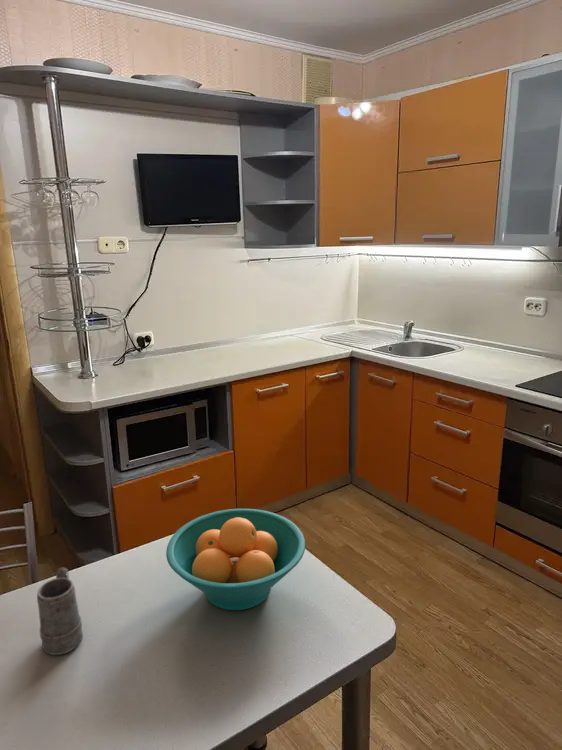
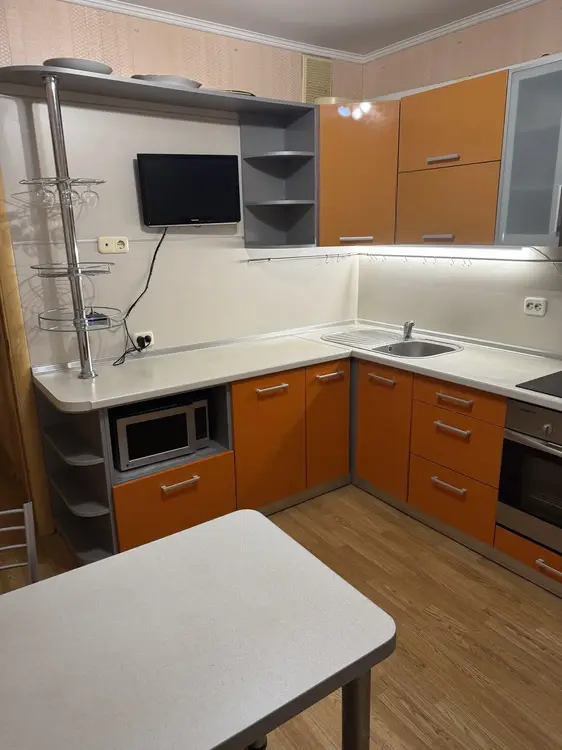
- fruit bowl [165,508,306,611]
- mug [36,566,84,656]
